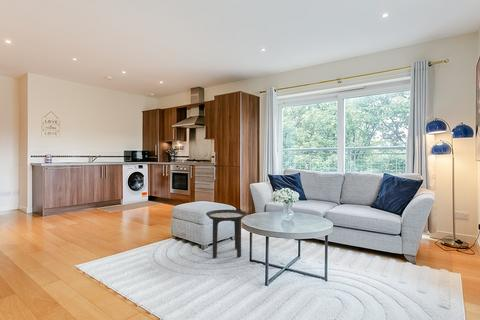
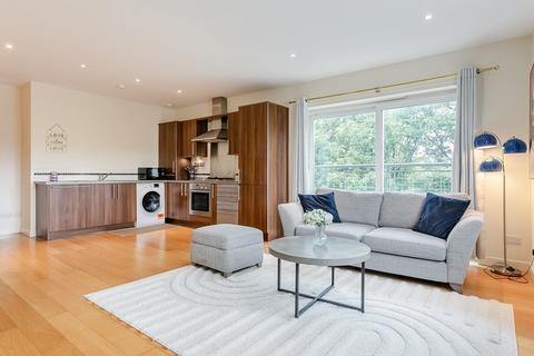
- side table [205,209,248,259]
